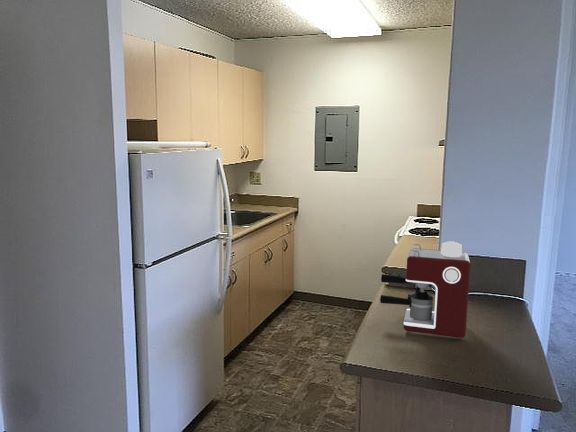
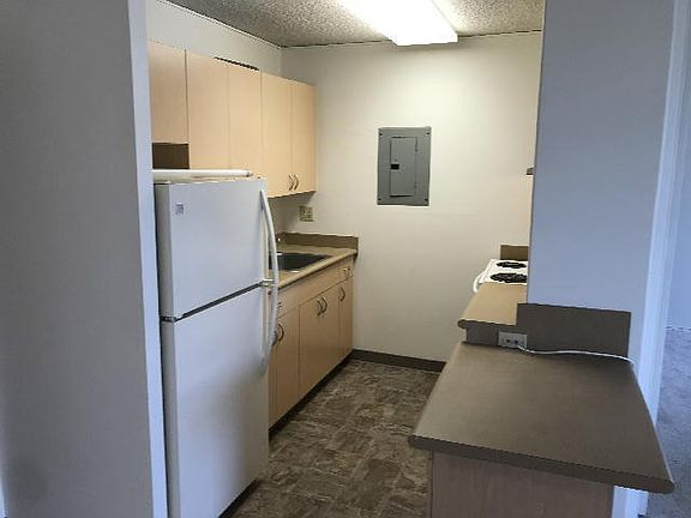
- coffee maker [379,240,471,339]
